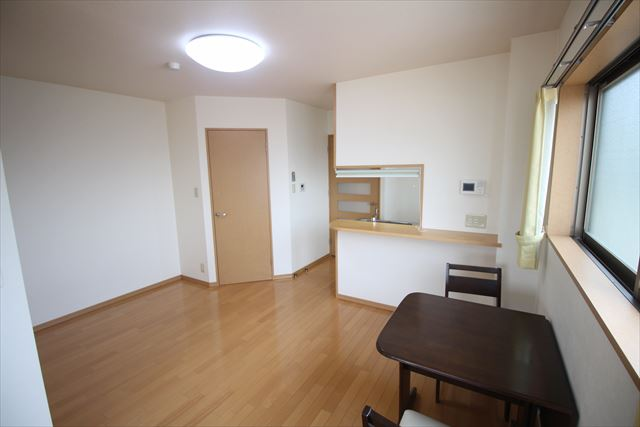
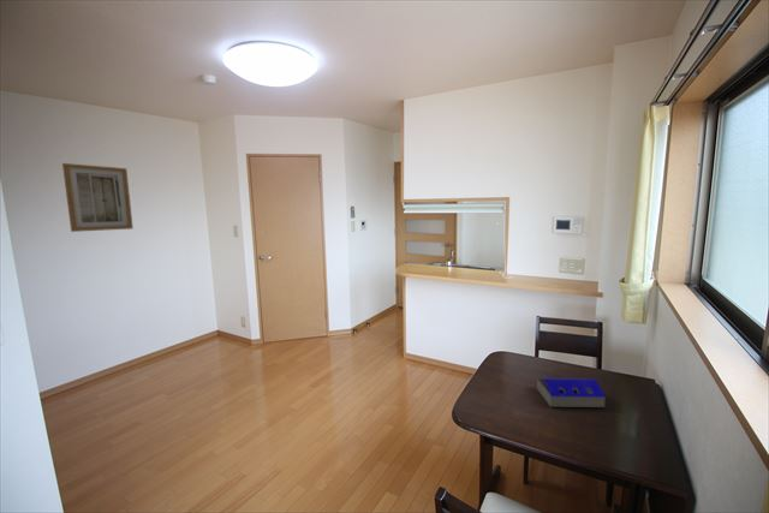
+ architectural model [536,377,607,408]
+ wall art [61,162,135,233]
